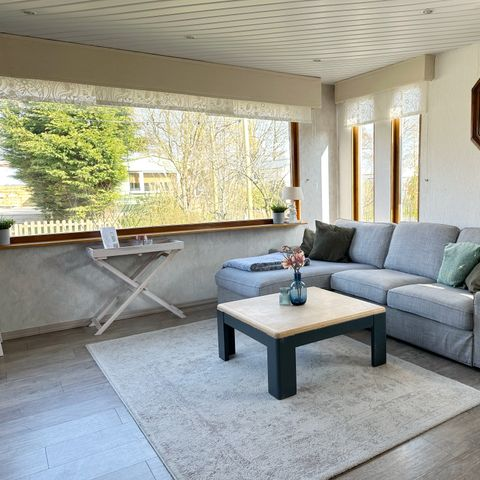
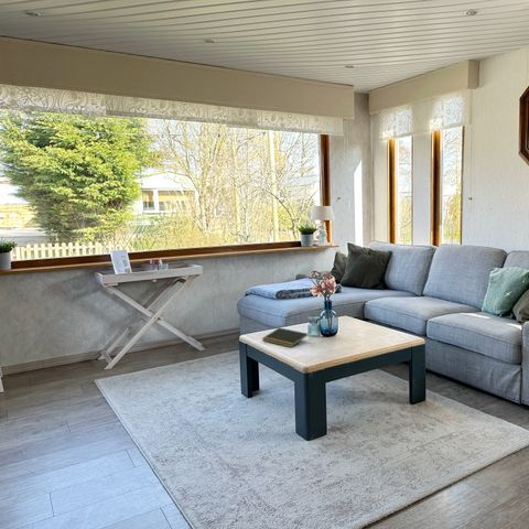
+ notepad [261,326,309,348]
